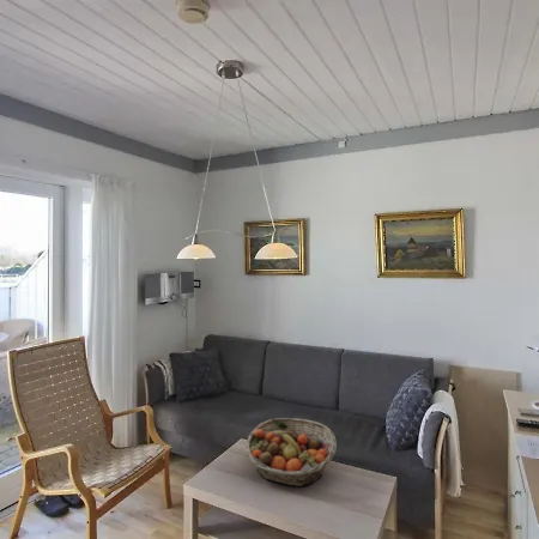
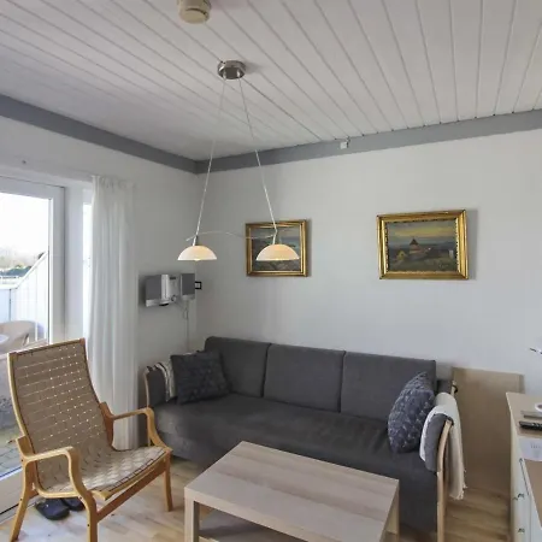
- fruit basket [244,417,338,487]
